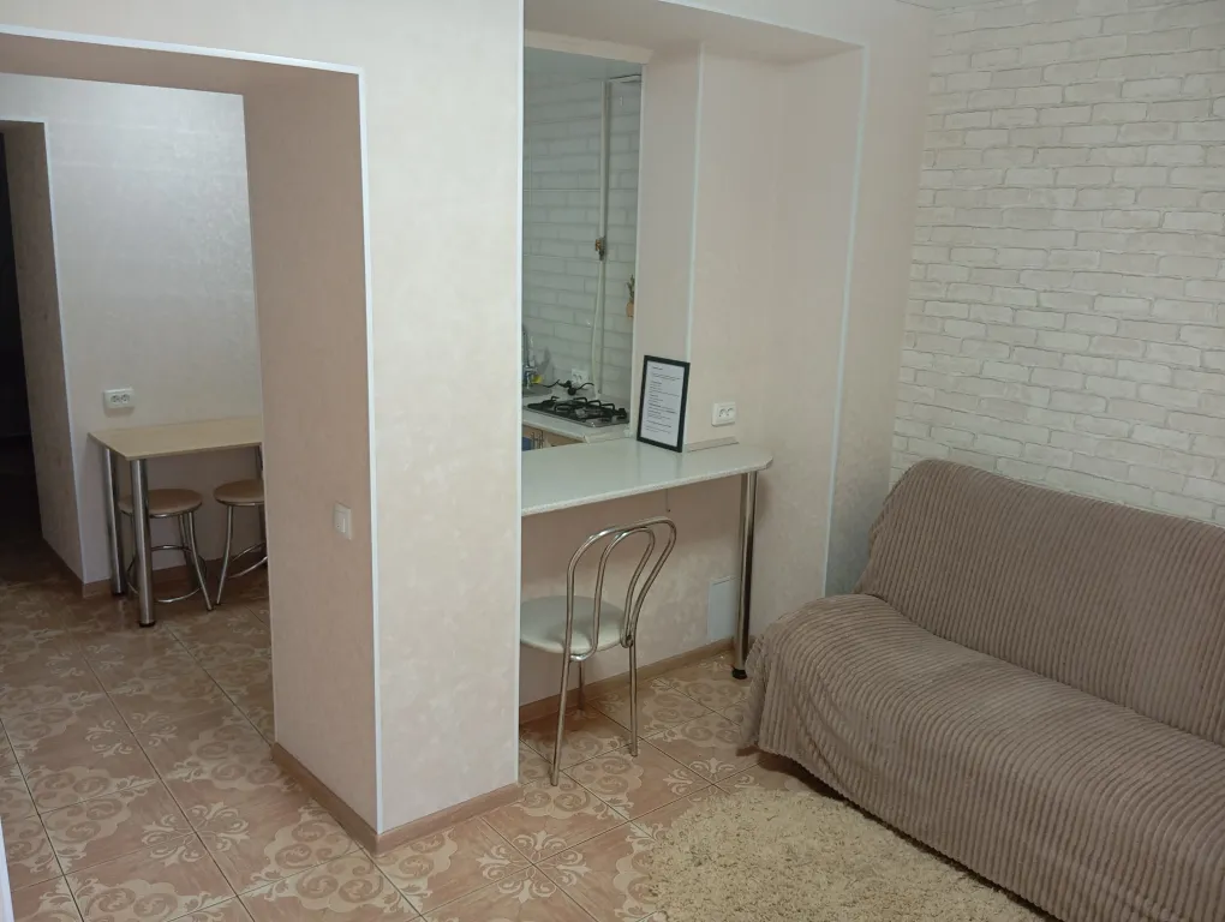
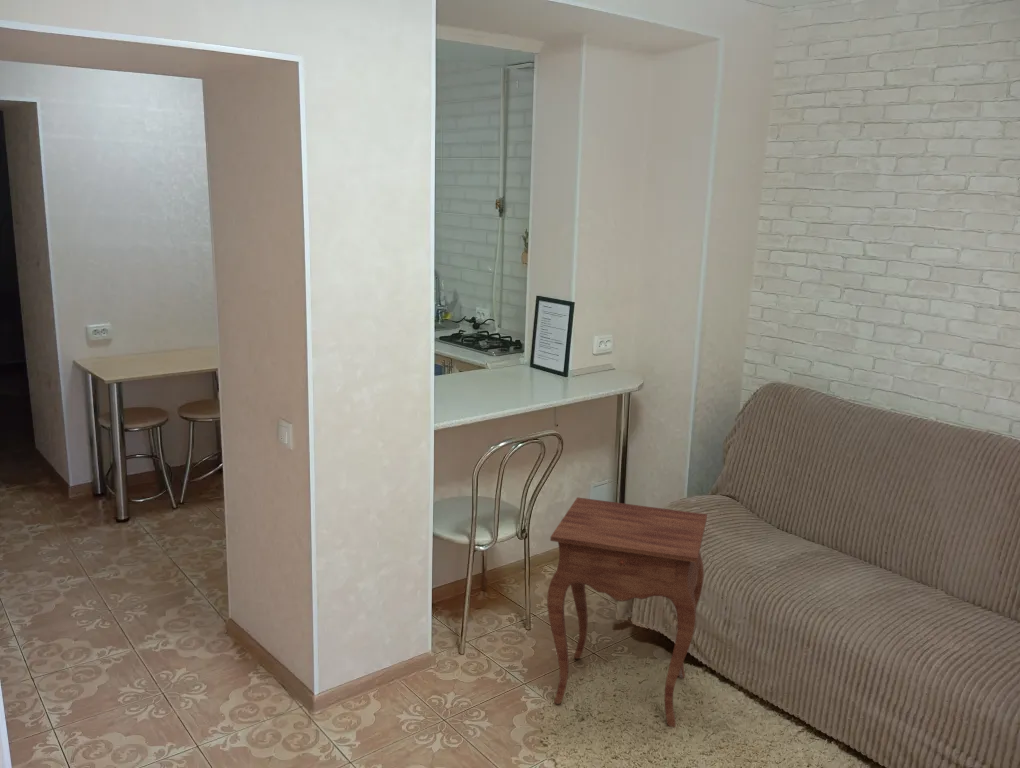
+ side table [546,496,708,729]
